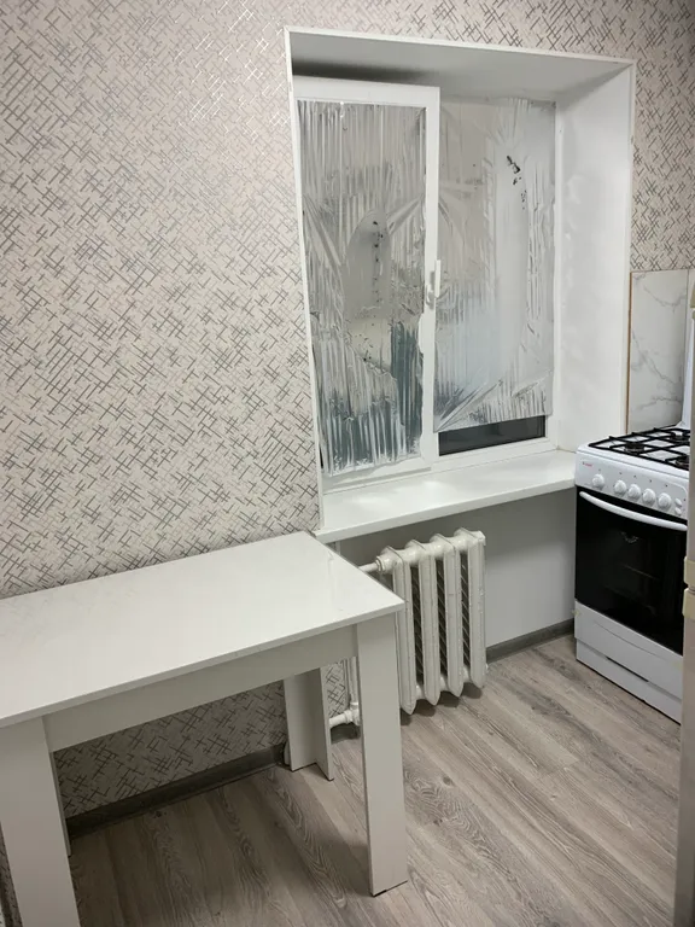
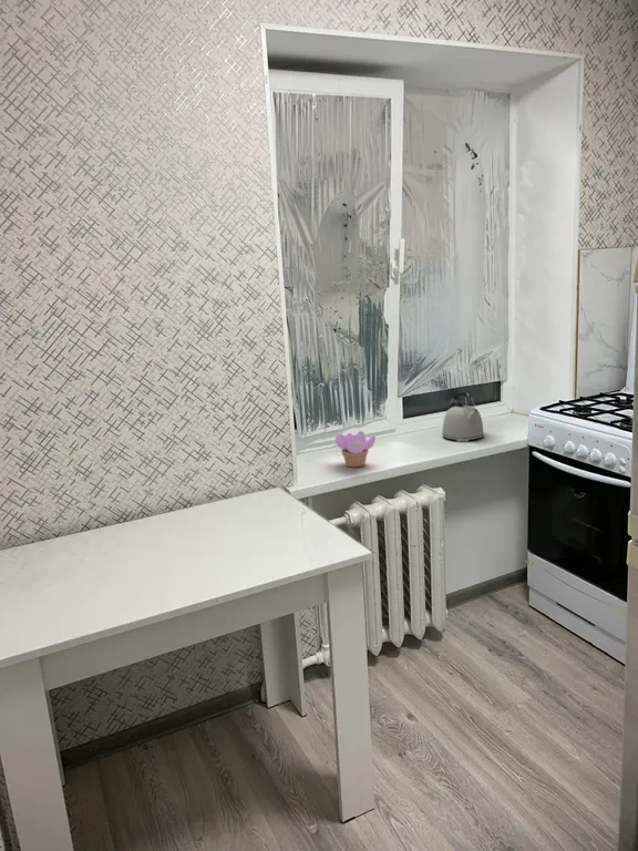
+ kettle [441,391,485,443]
+ succulent plant [335,430,377,469]
